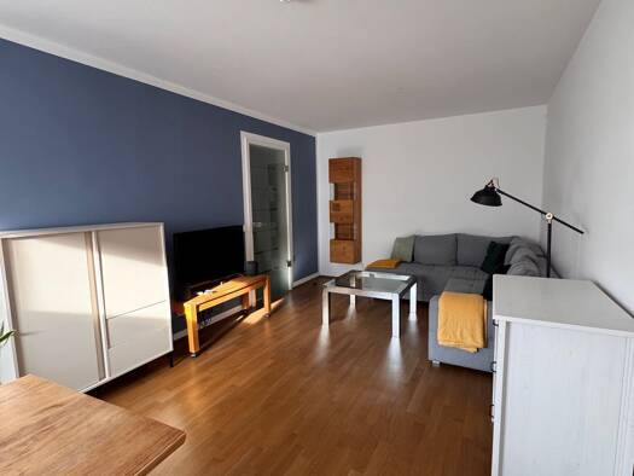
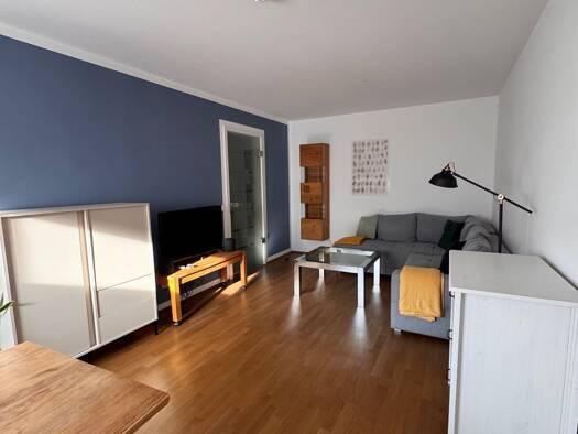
+ wall art [350,137,391,196]
